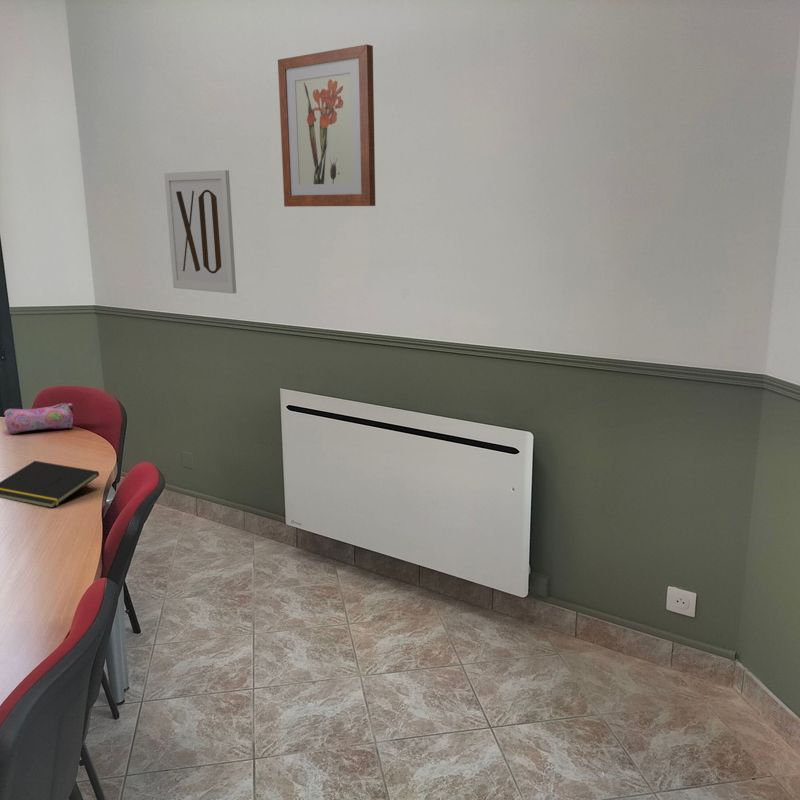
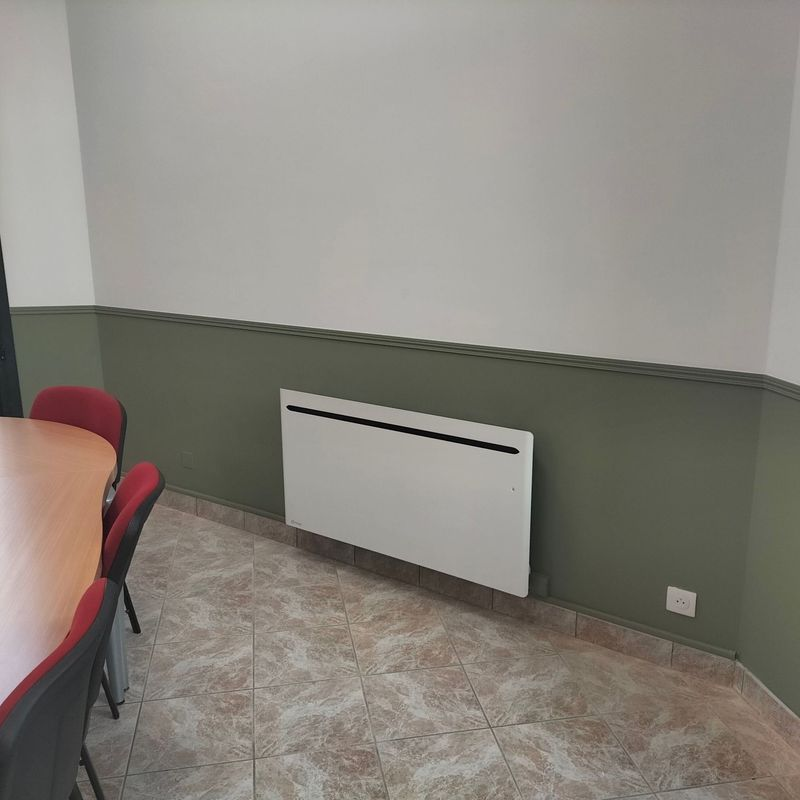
- wall art [163,169,237,294]
- pencil case [3,402,74,435]
- wall art [277,44,376,208]
- notepad [0,460,100,509]
